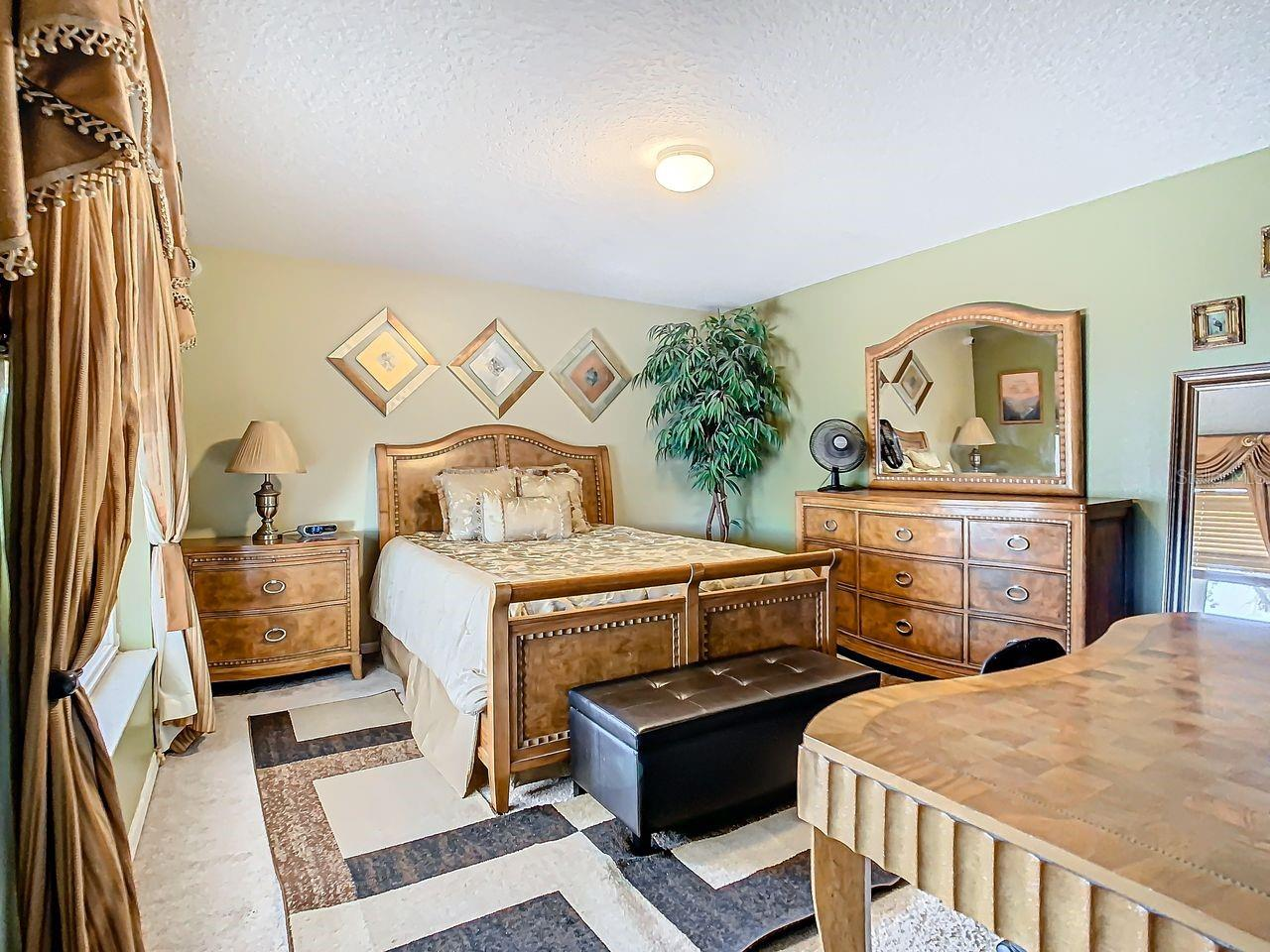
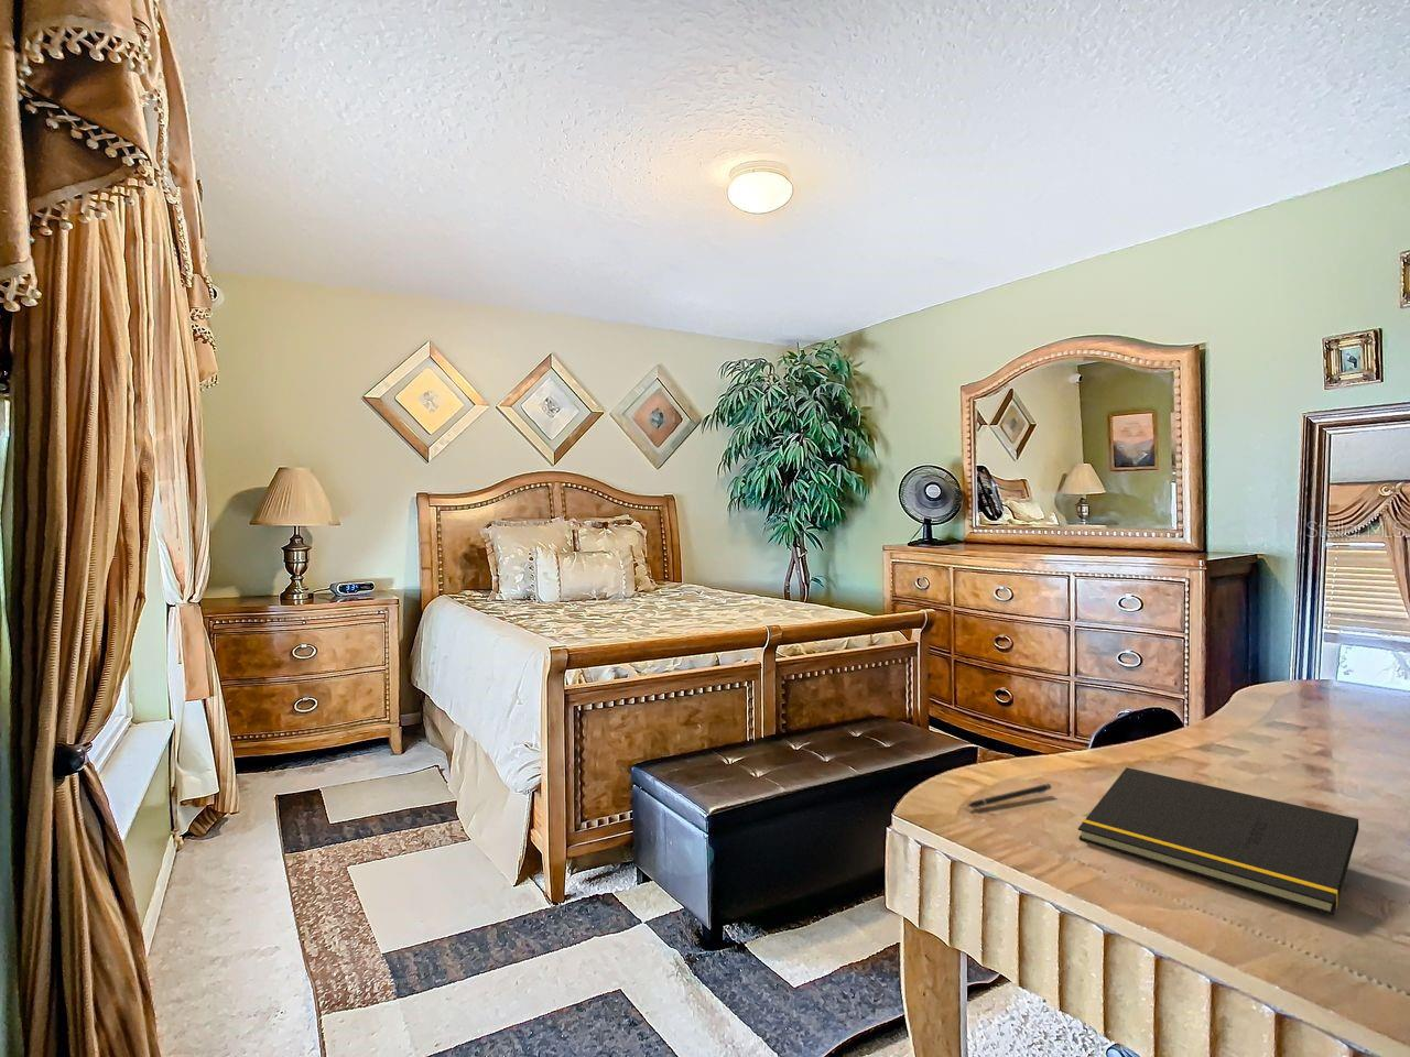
+ pen [967,783,1053,808]
+ notepad [1077,766,1359,916]
